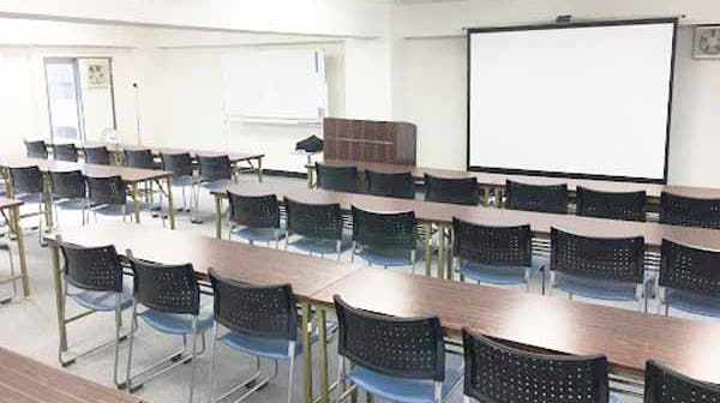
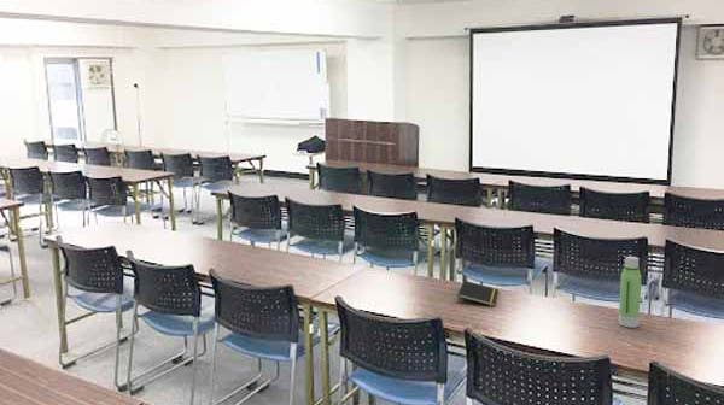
+ notepad [456,280,500,307]
+ water bottle [618,256,642,329]
